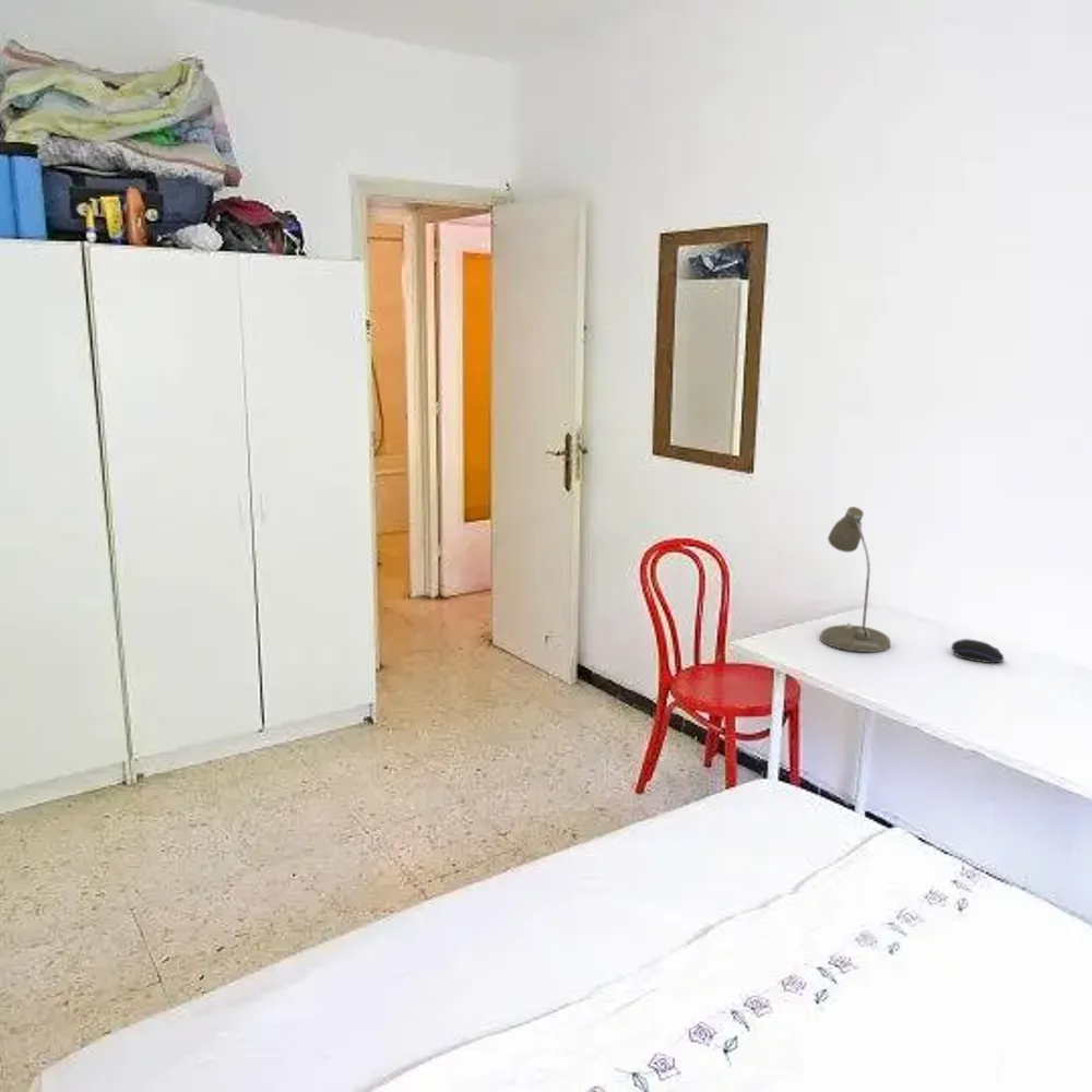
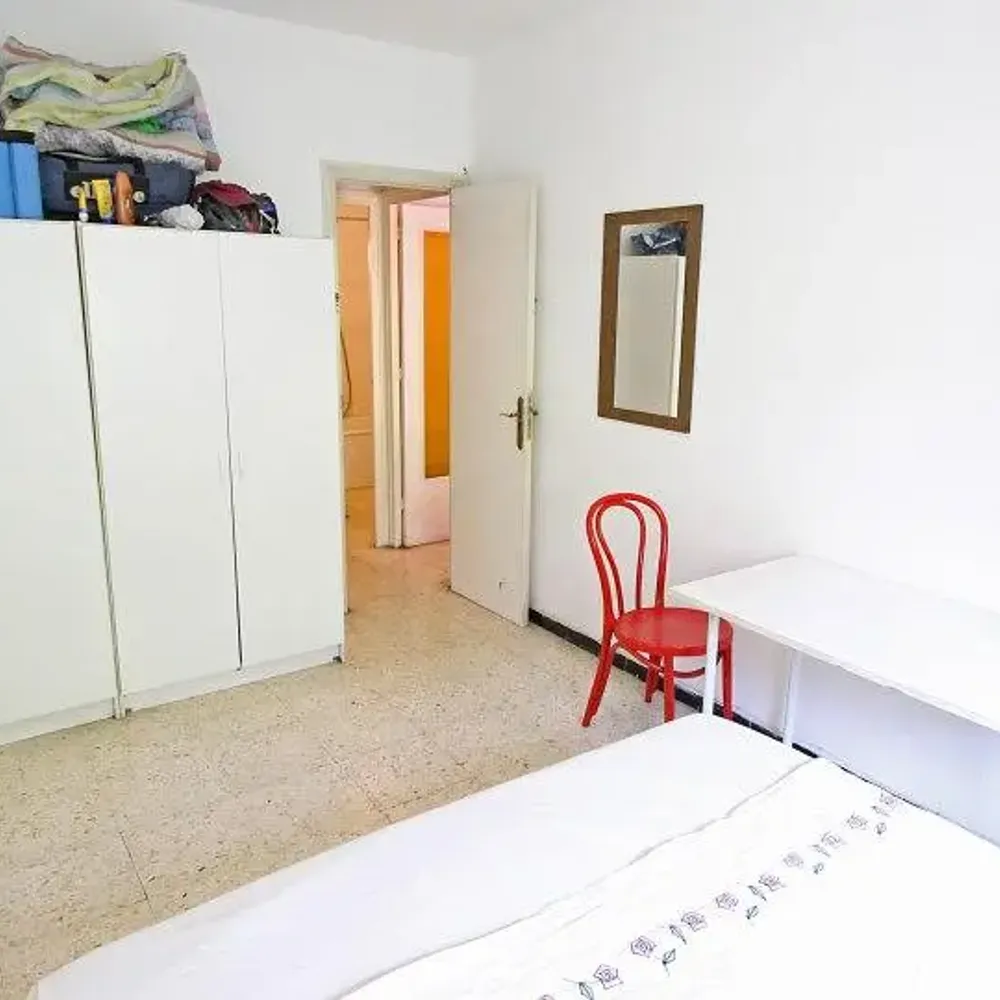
- computer mouse [950,638,1005,664]
- desk lamp [819,506,891,653]
